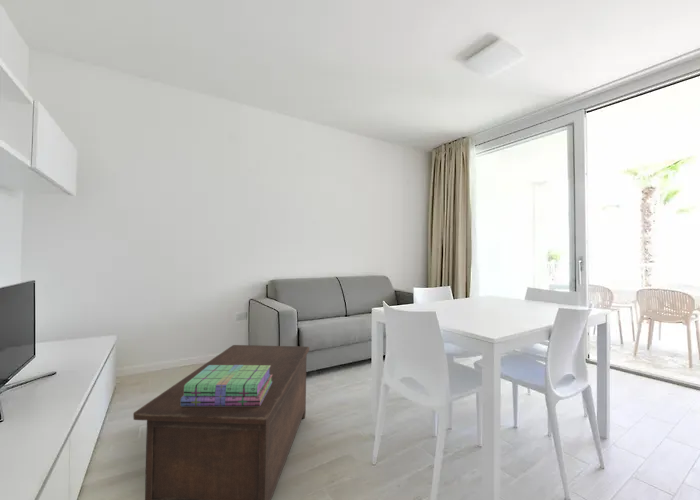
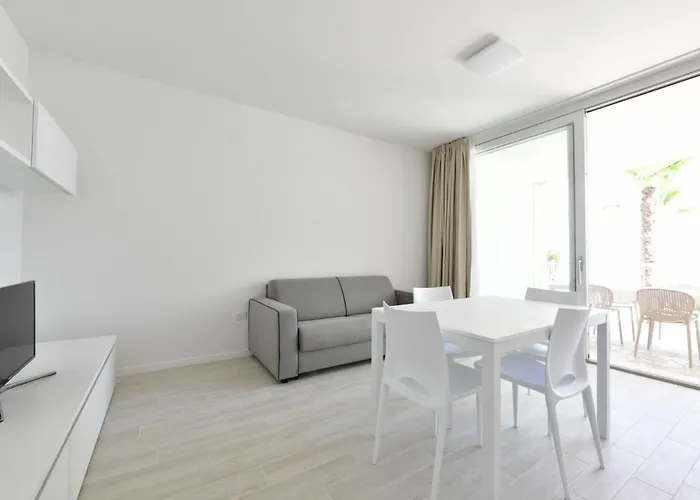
- stack of books [181,365,272,406]
- cabinet [132,344,310,500]
